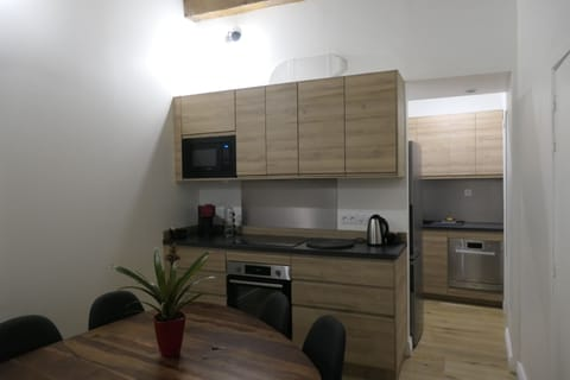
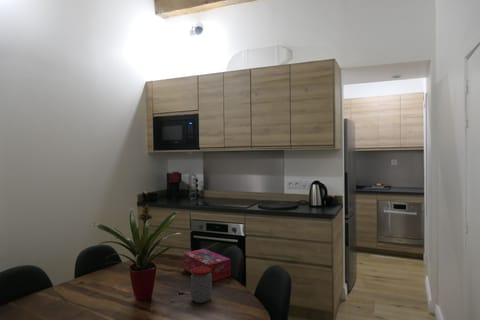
+ tissue box [183,248,232,283]
+ jar [190,266,213,304]
